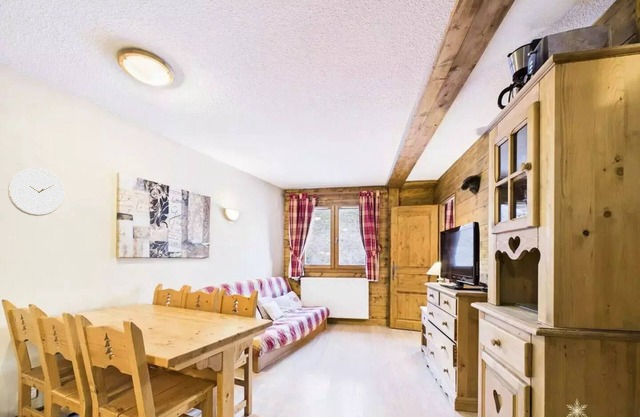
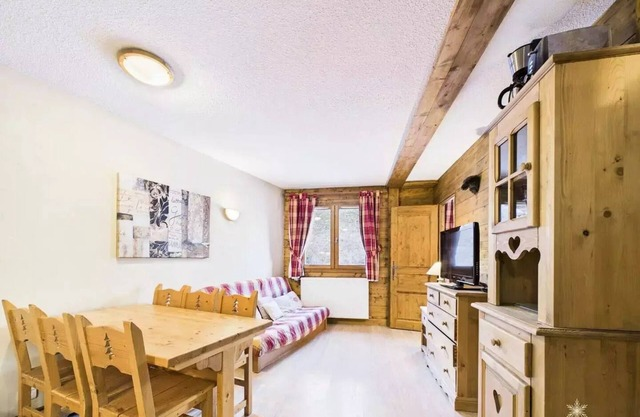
- wall clock [7,167,65,217]
